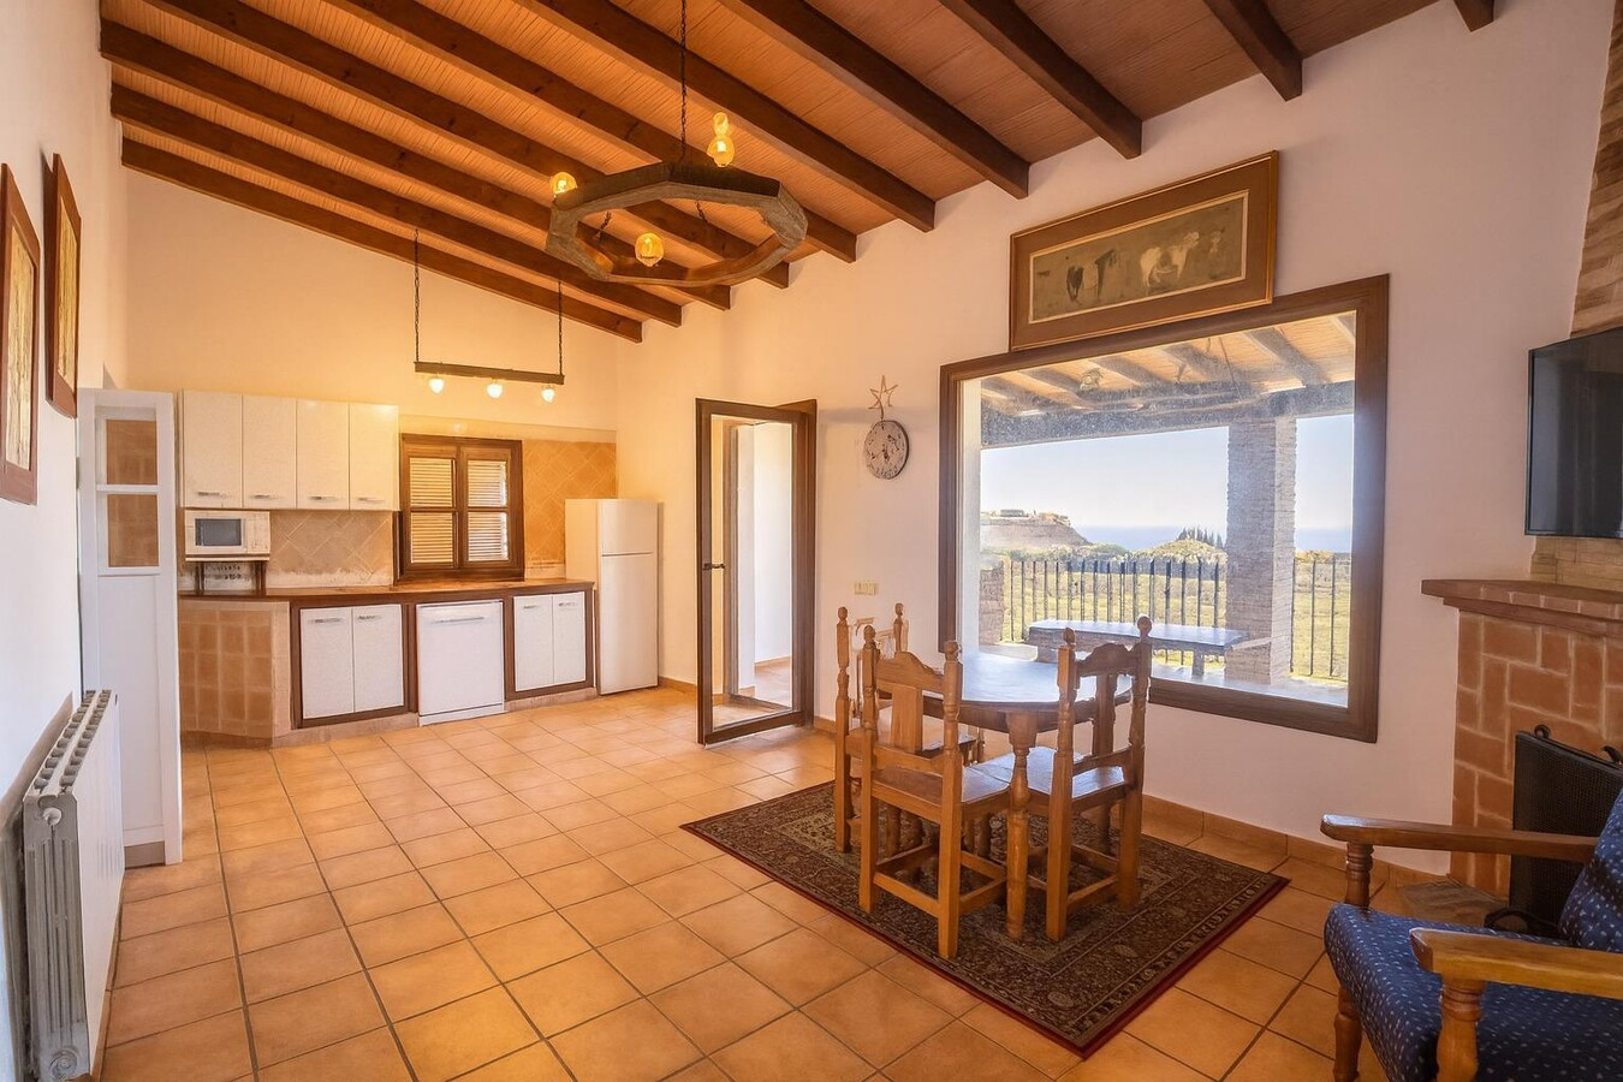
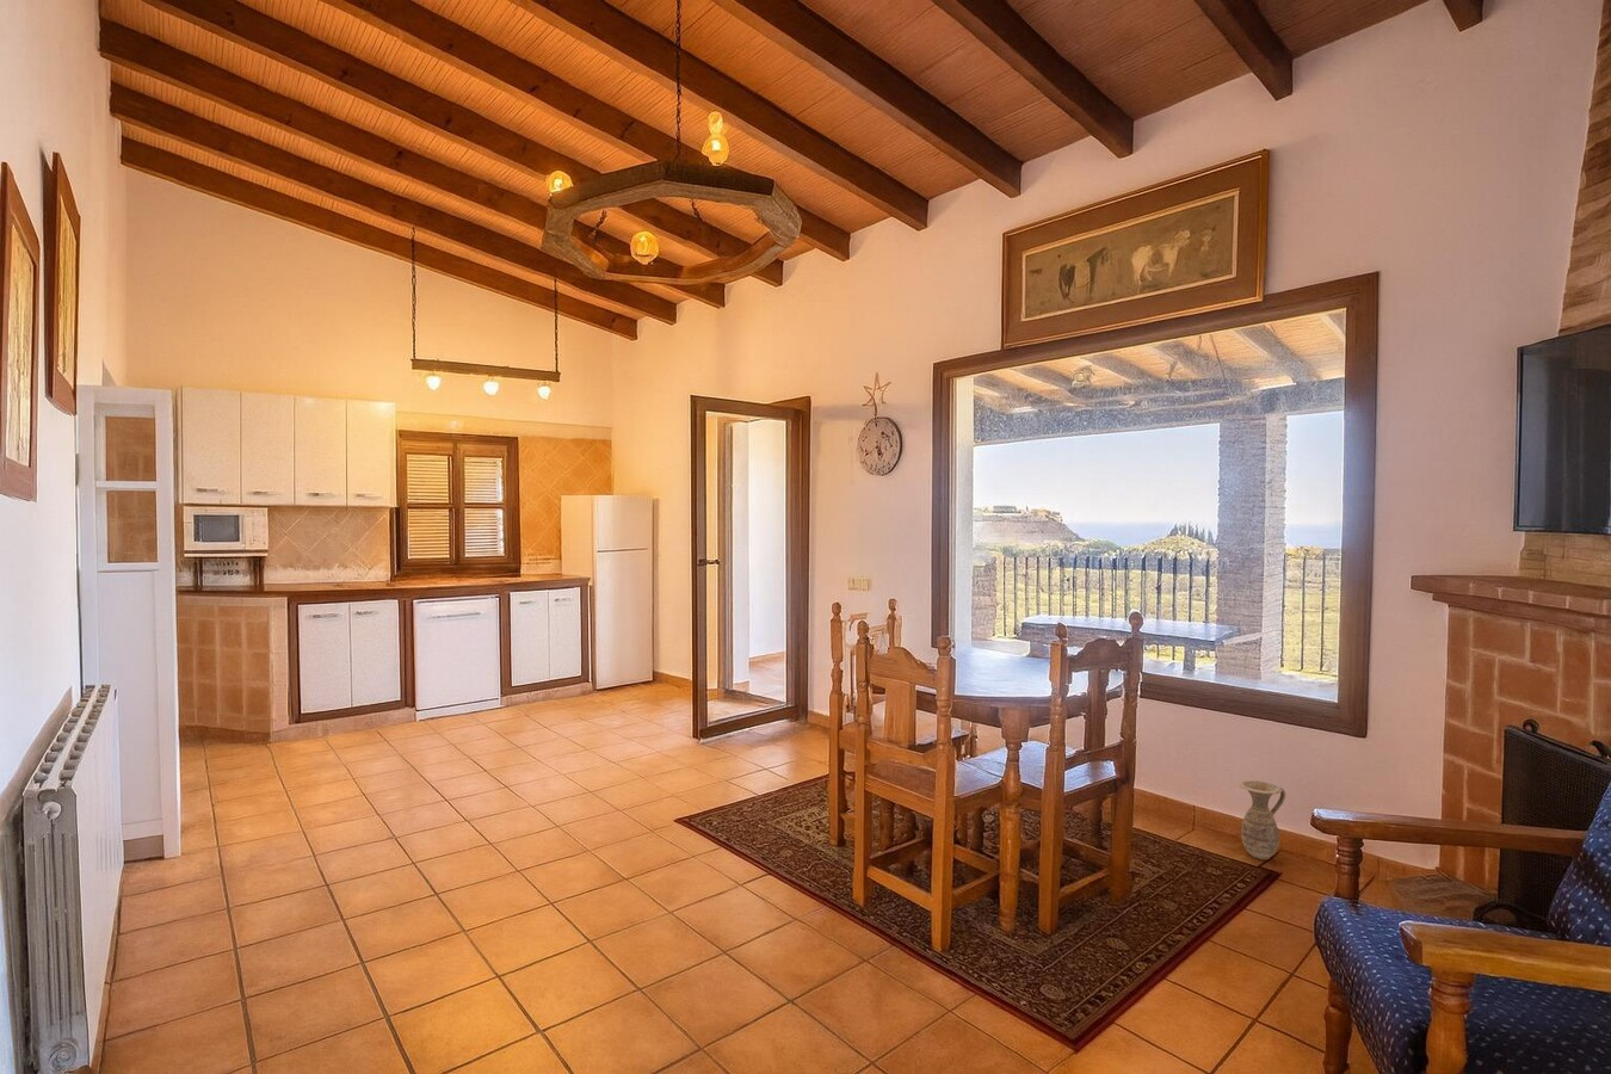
+ ceramic jug [1237,779,1286,861]
